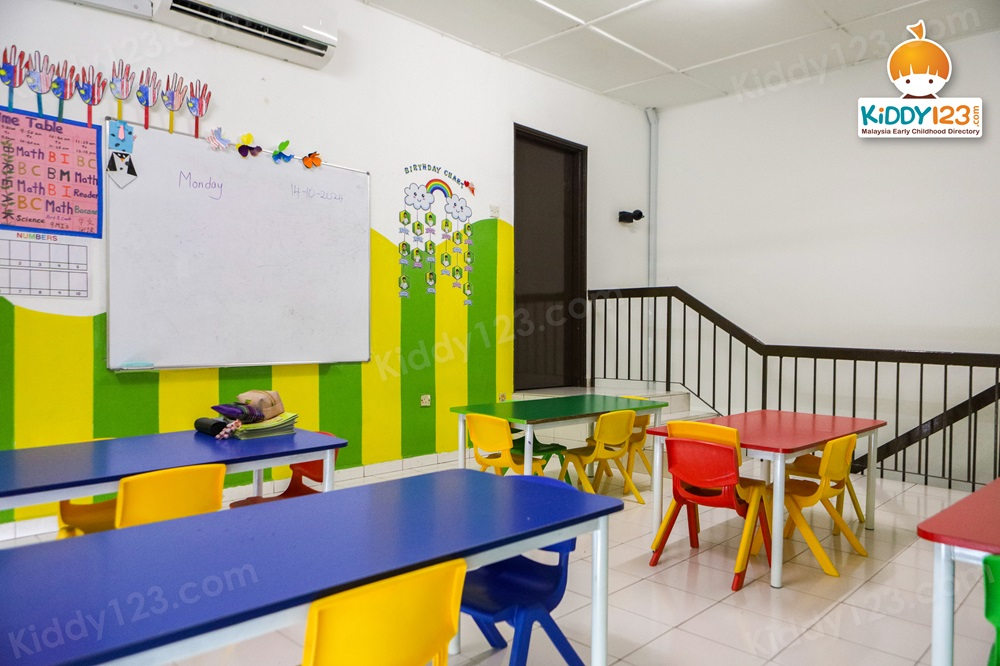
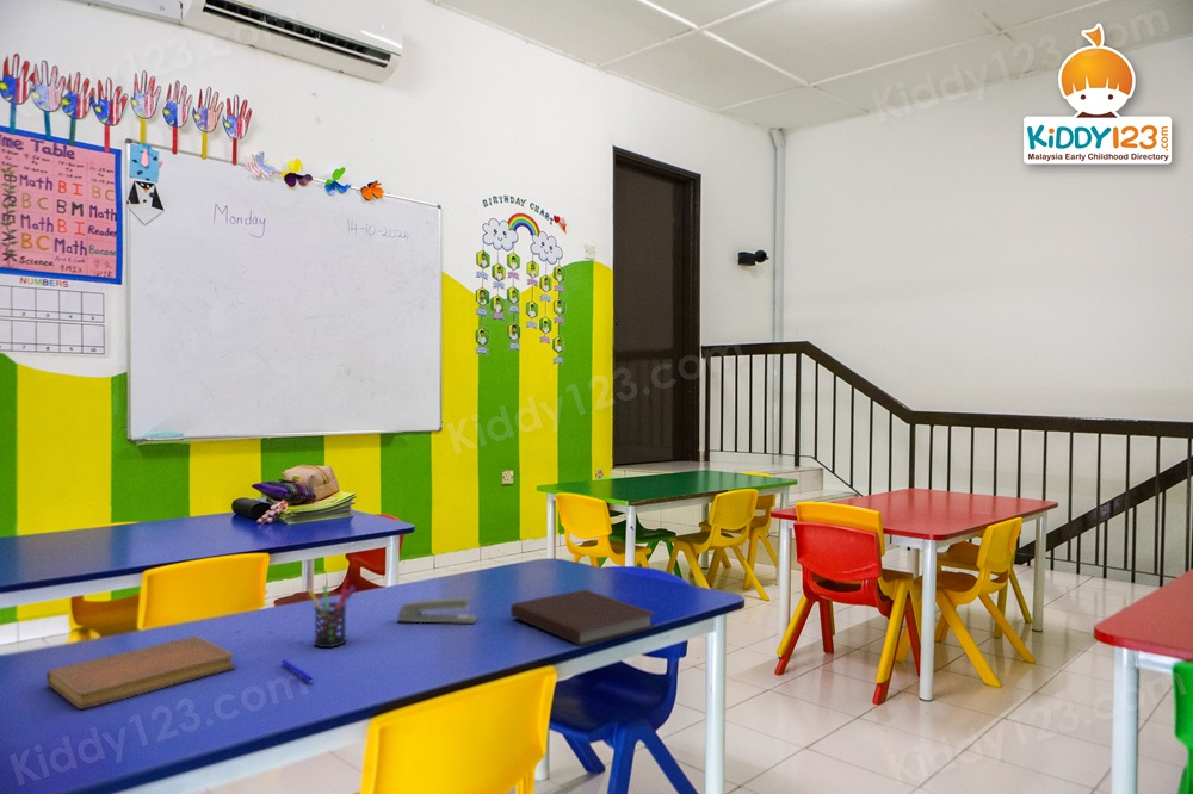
+ pen holder [307,577,356,649]
+ pen [280,659,314,682]
+ stapler [396,596,478,625]
+ notebook [509,588,659,647]
+ notebook [45,634,236,711]
